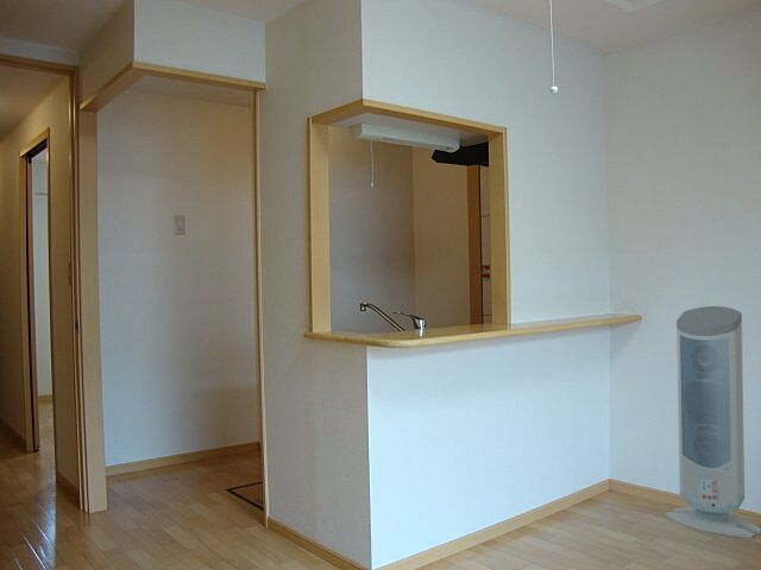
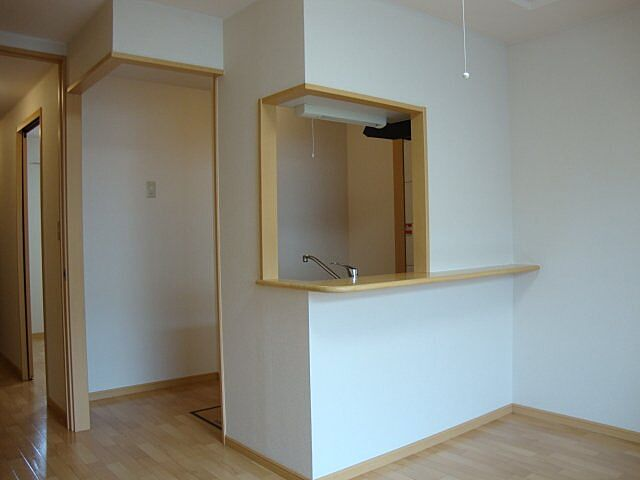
- air purifier [663,305,761,539]
